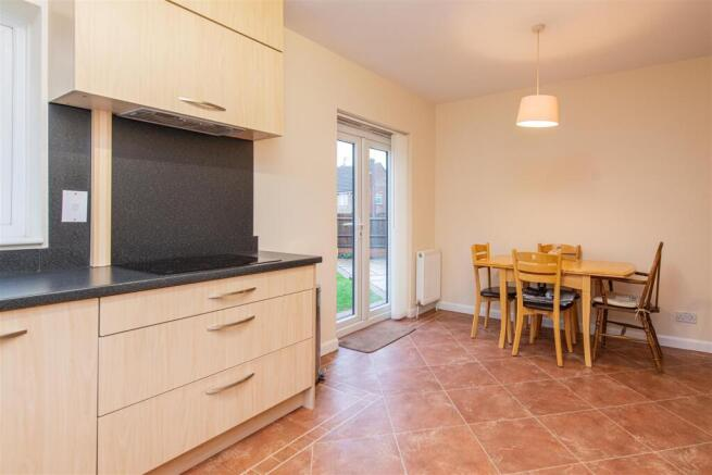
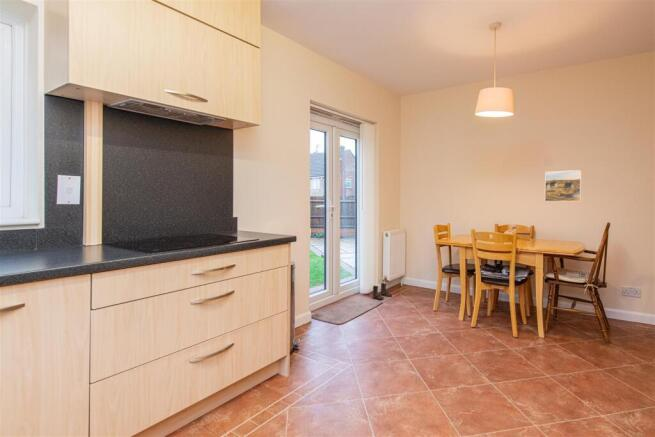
+ boots [371,282,393,300]
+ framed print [544,169,582,202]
